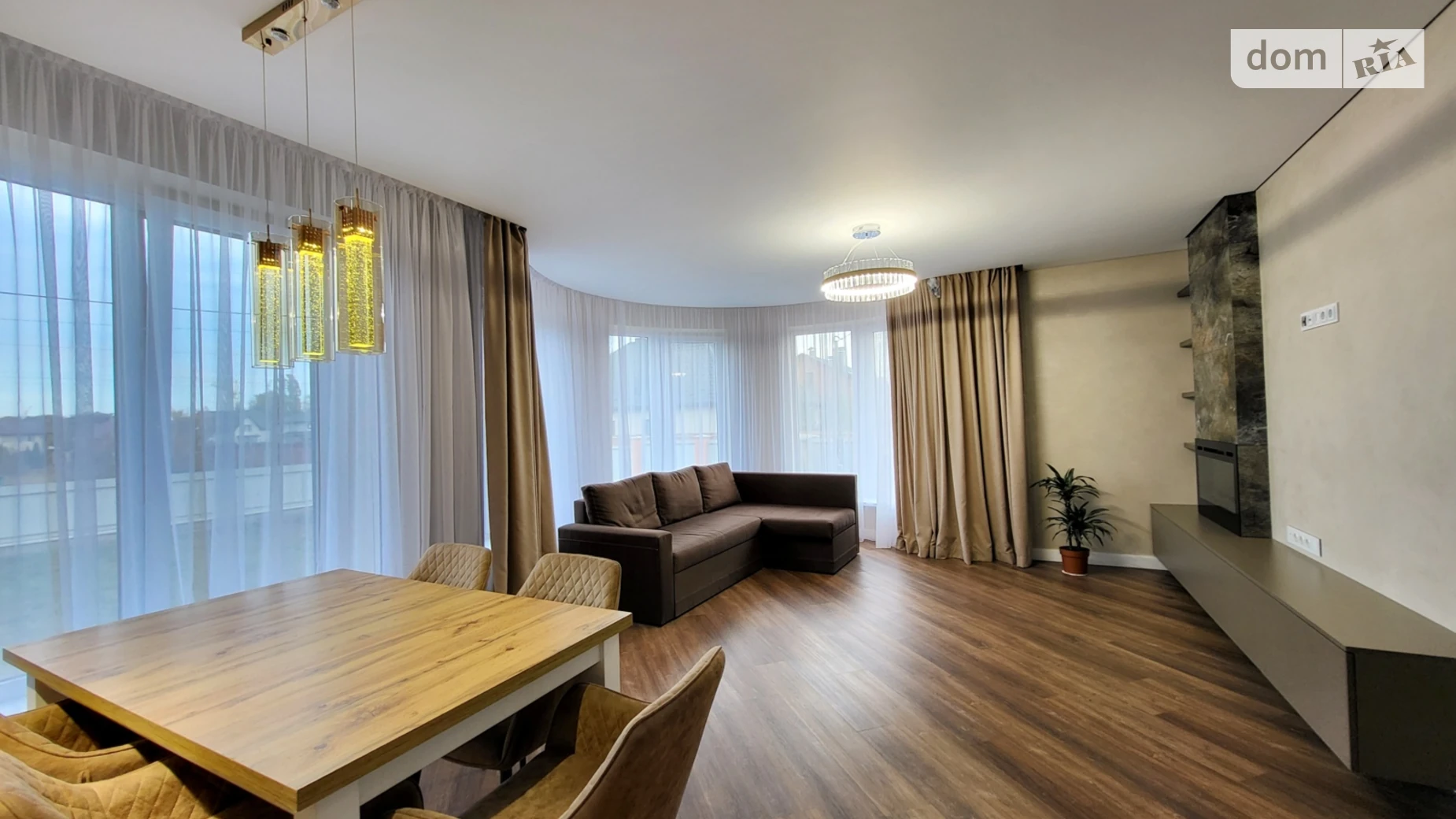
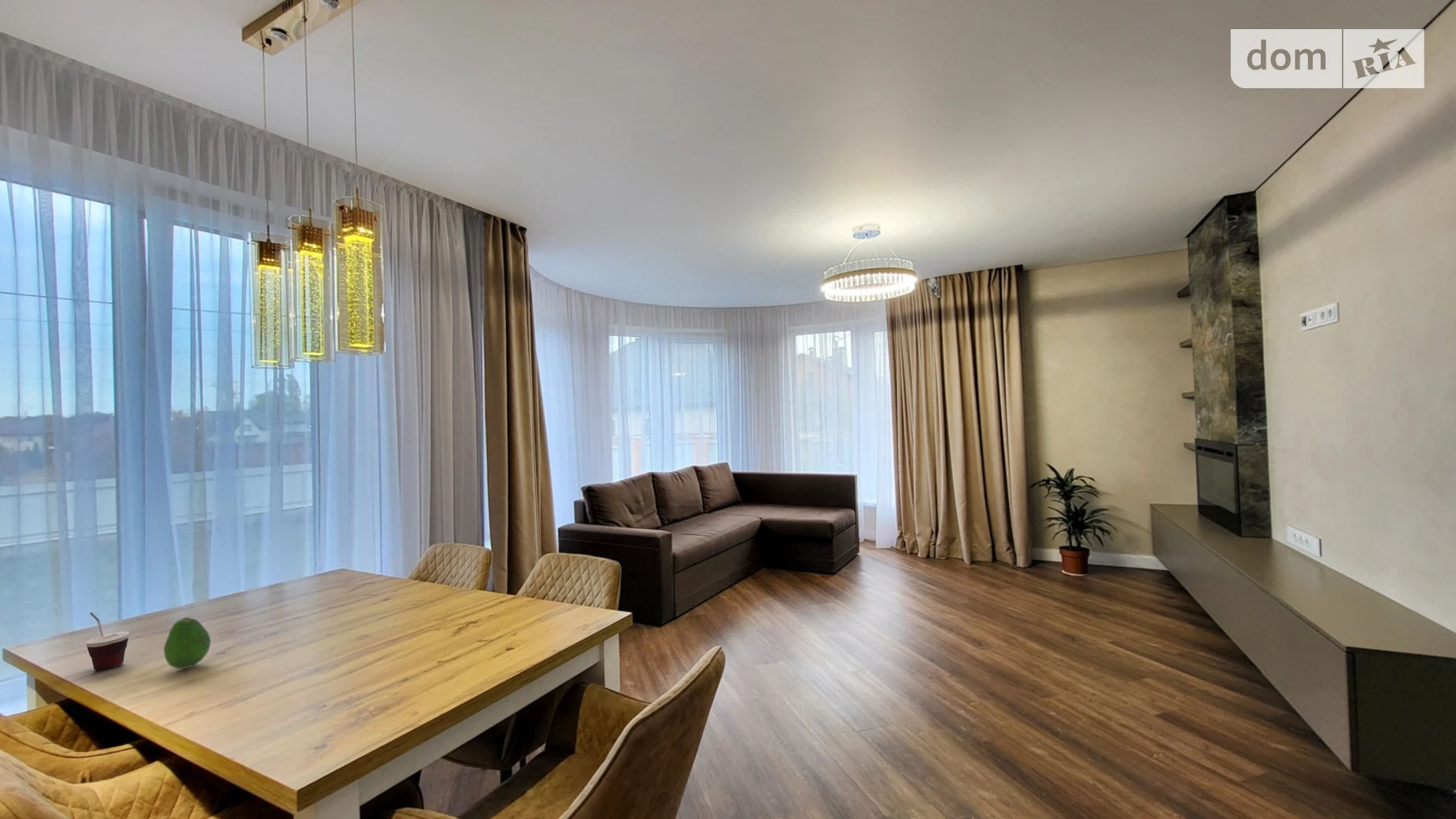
+ fruit [163,617,212,669]
+ cup [85,612,130,671]
